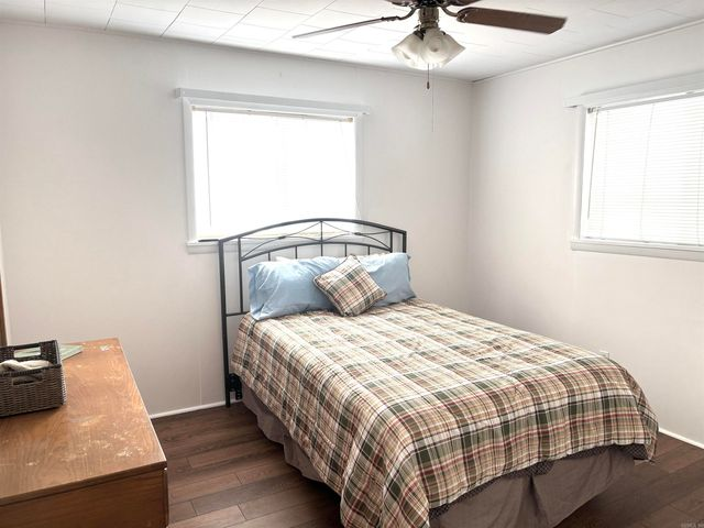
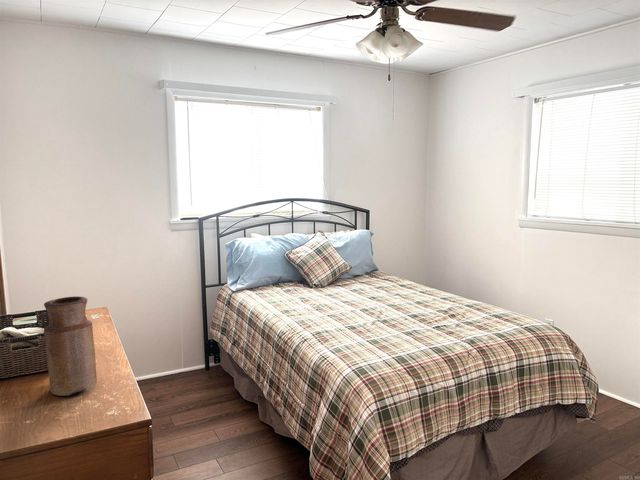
+ vase [43,295,98,397]
